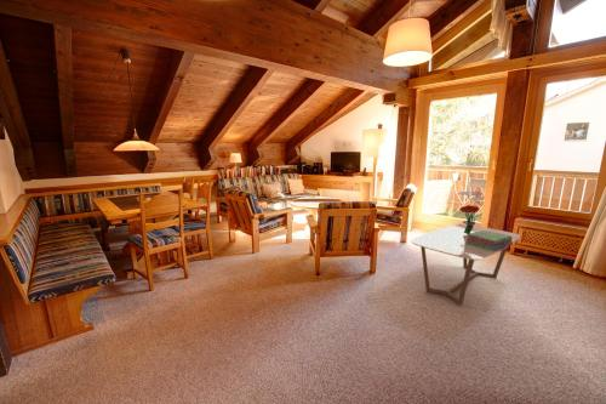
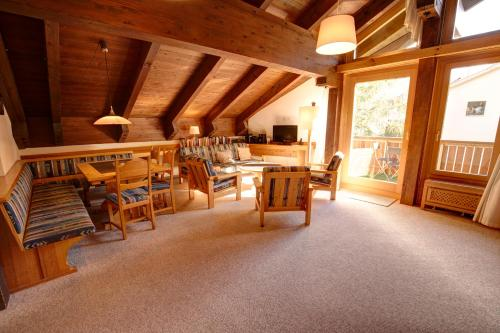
- coffee table [410,223,521,306]
- stack of books [465,231,514,251]
- bouquet [458,204,481,234]
